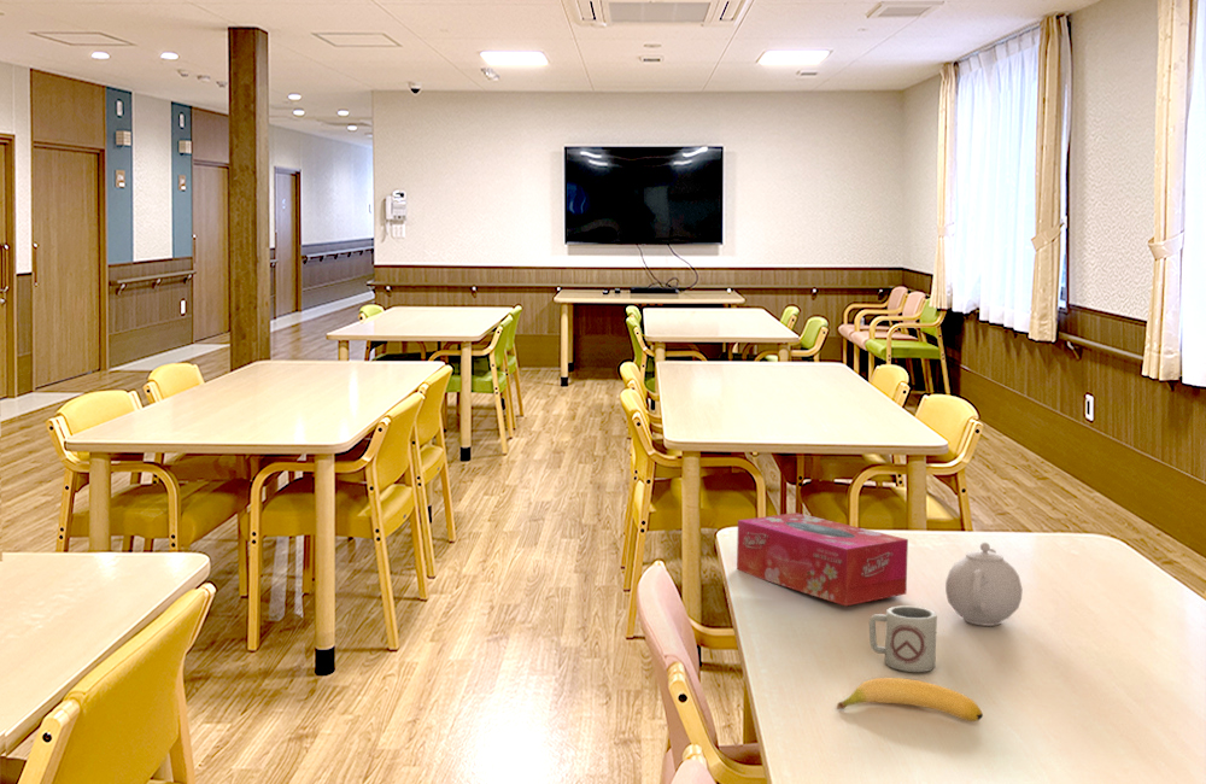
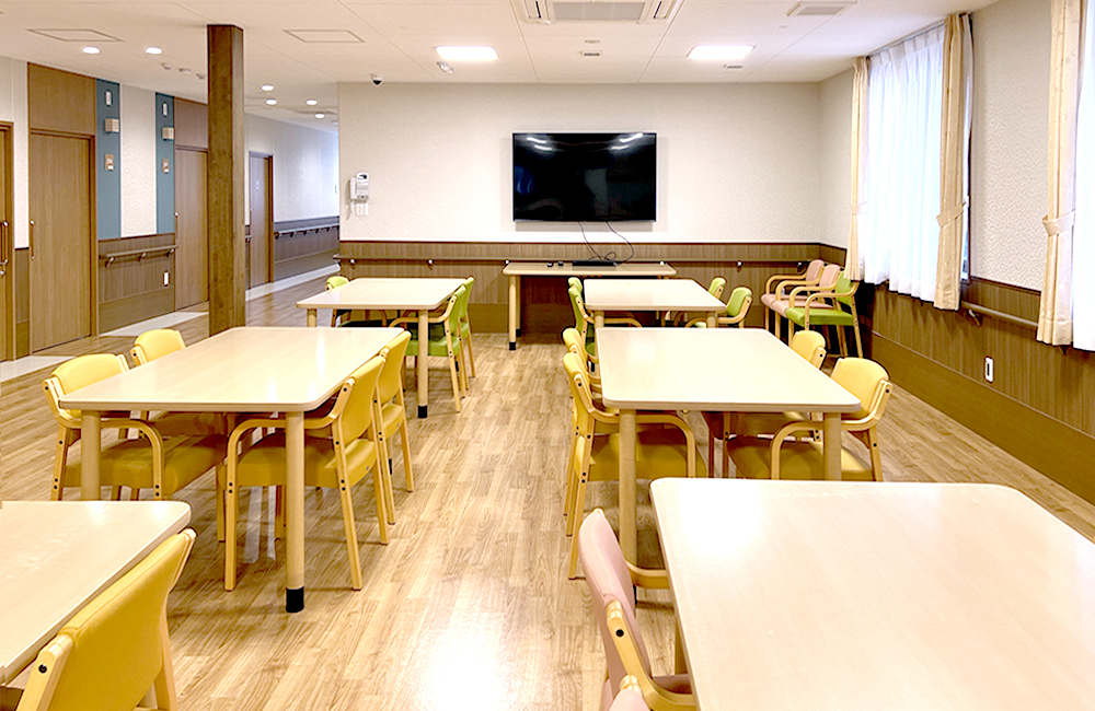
- cup [868,604,938,673]
- banana [836,677,984,722]
- teapot [944,542,1024,627]
- tissue box [736,511,909,607]
